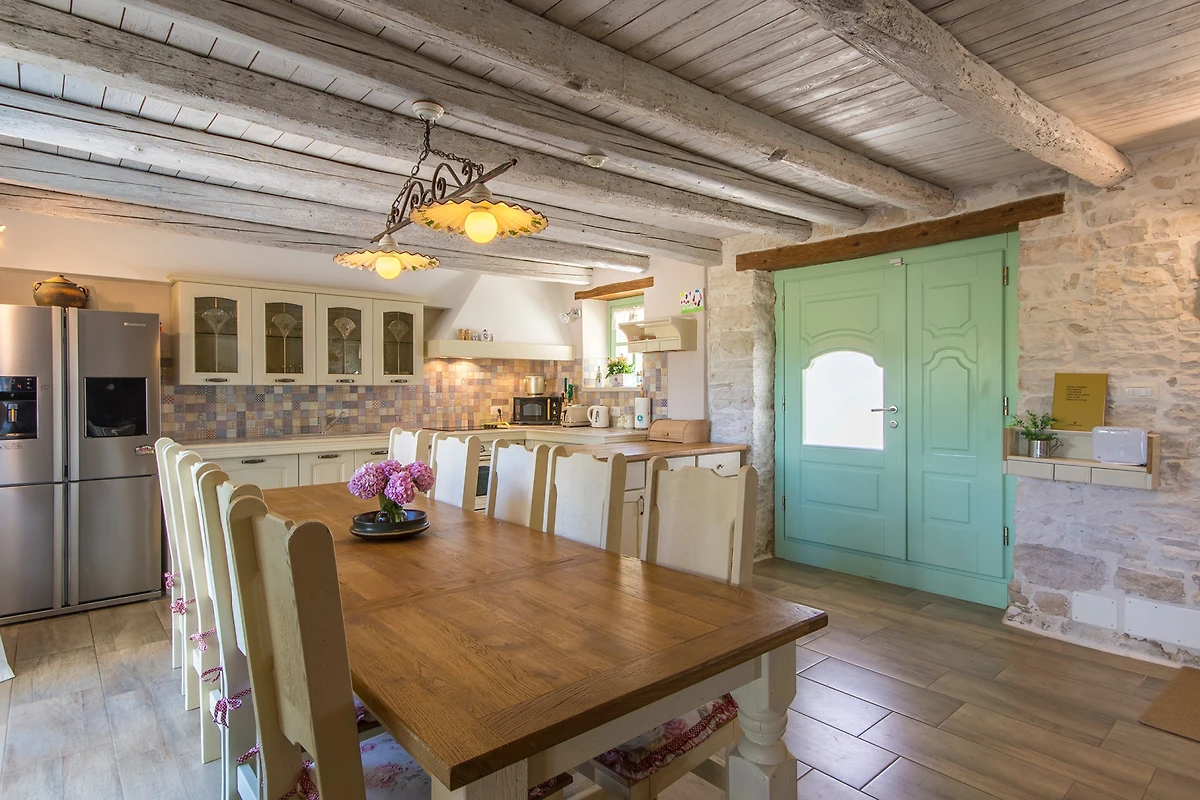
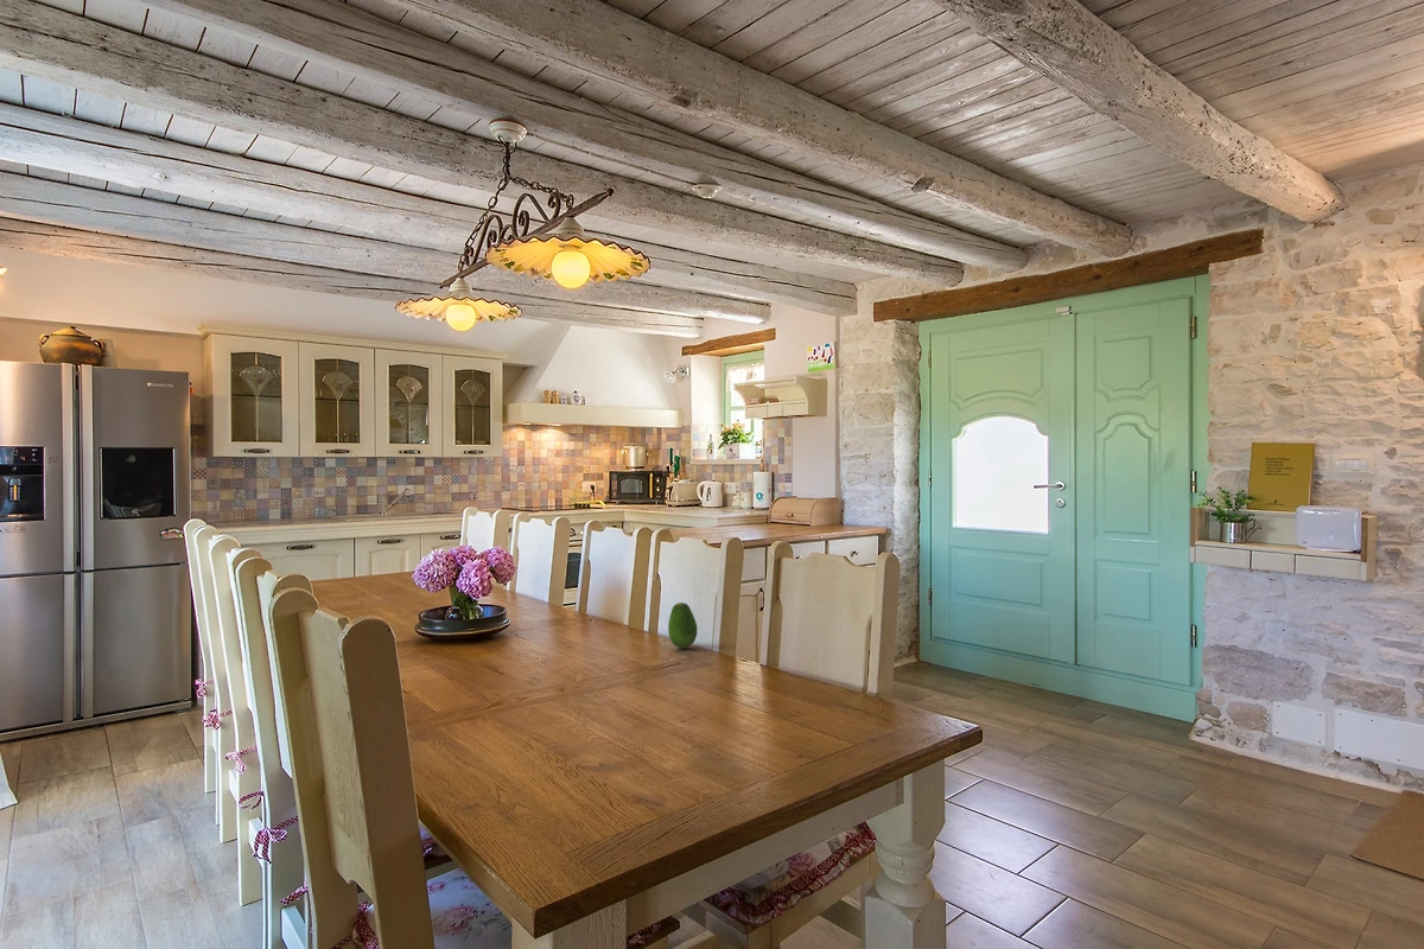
+ fruit [667,601,699,649]
